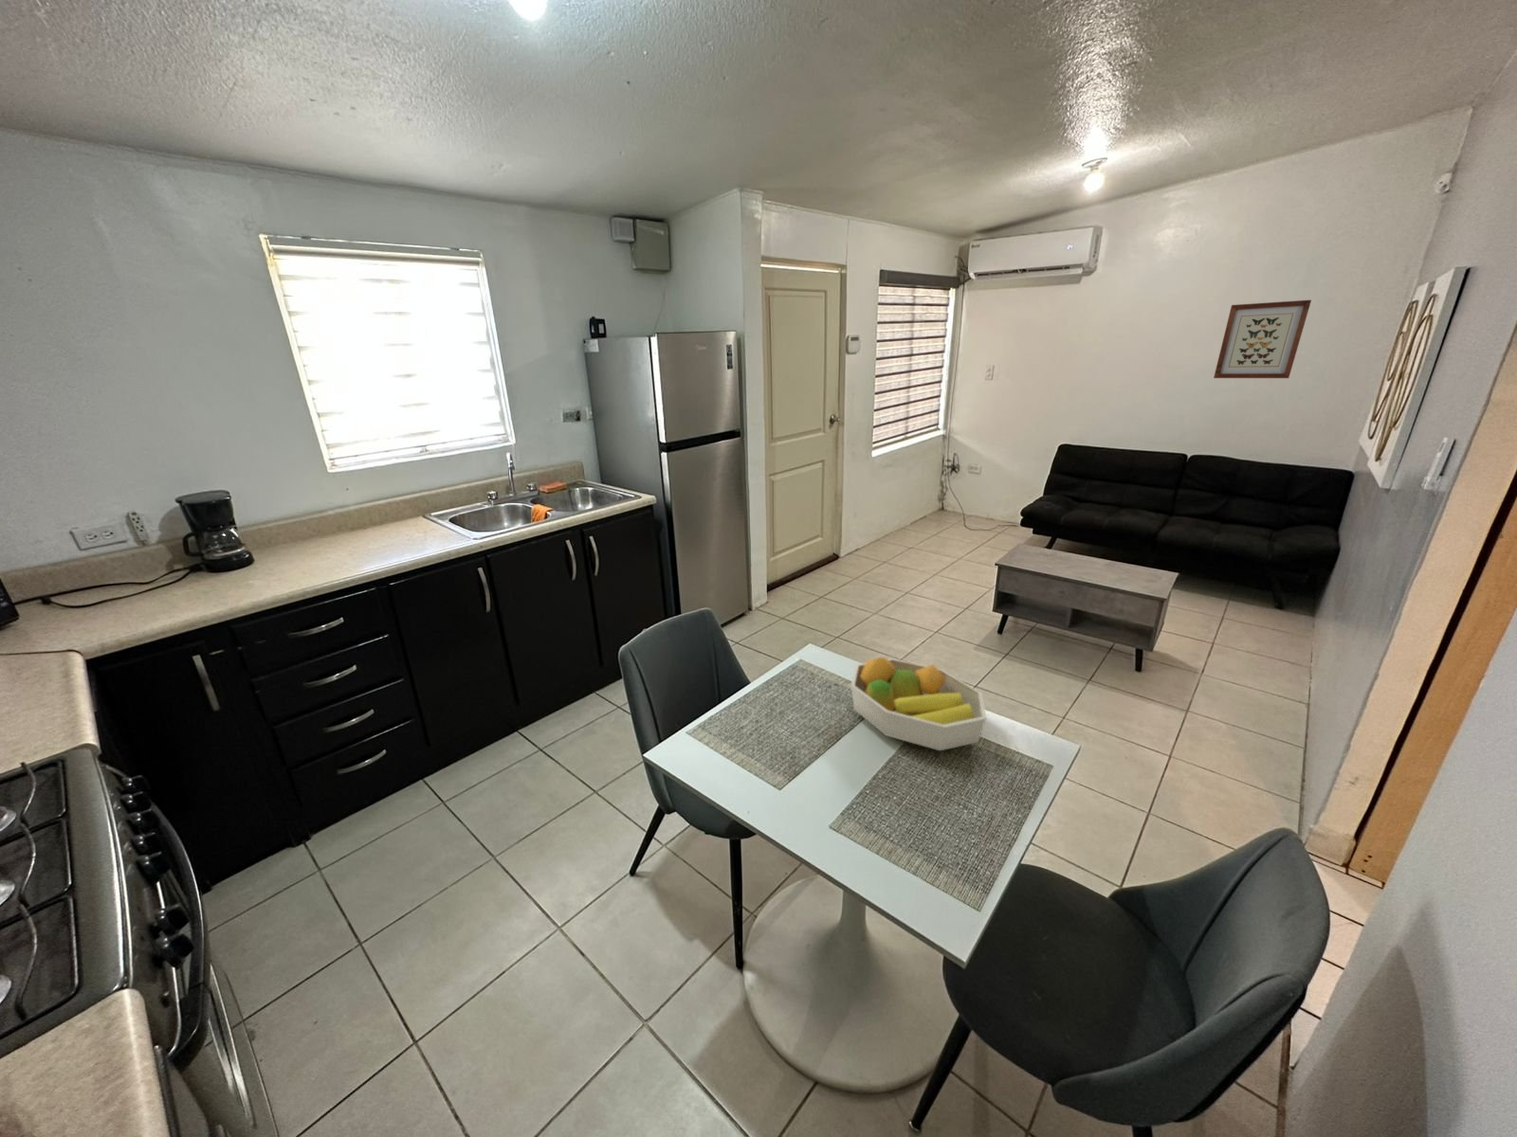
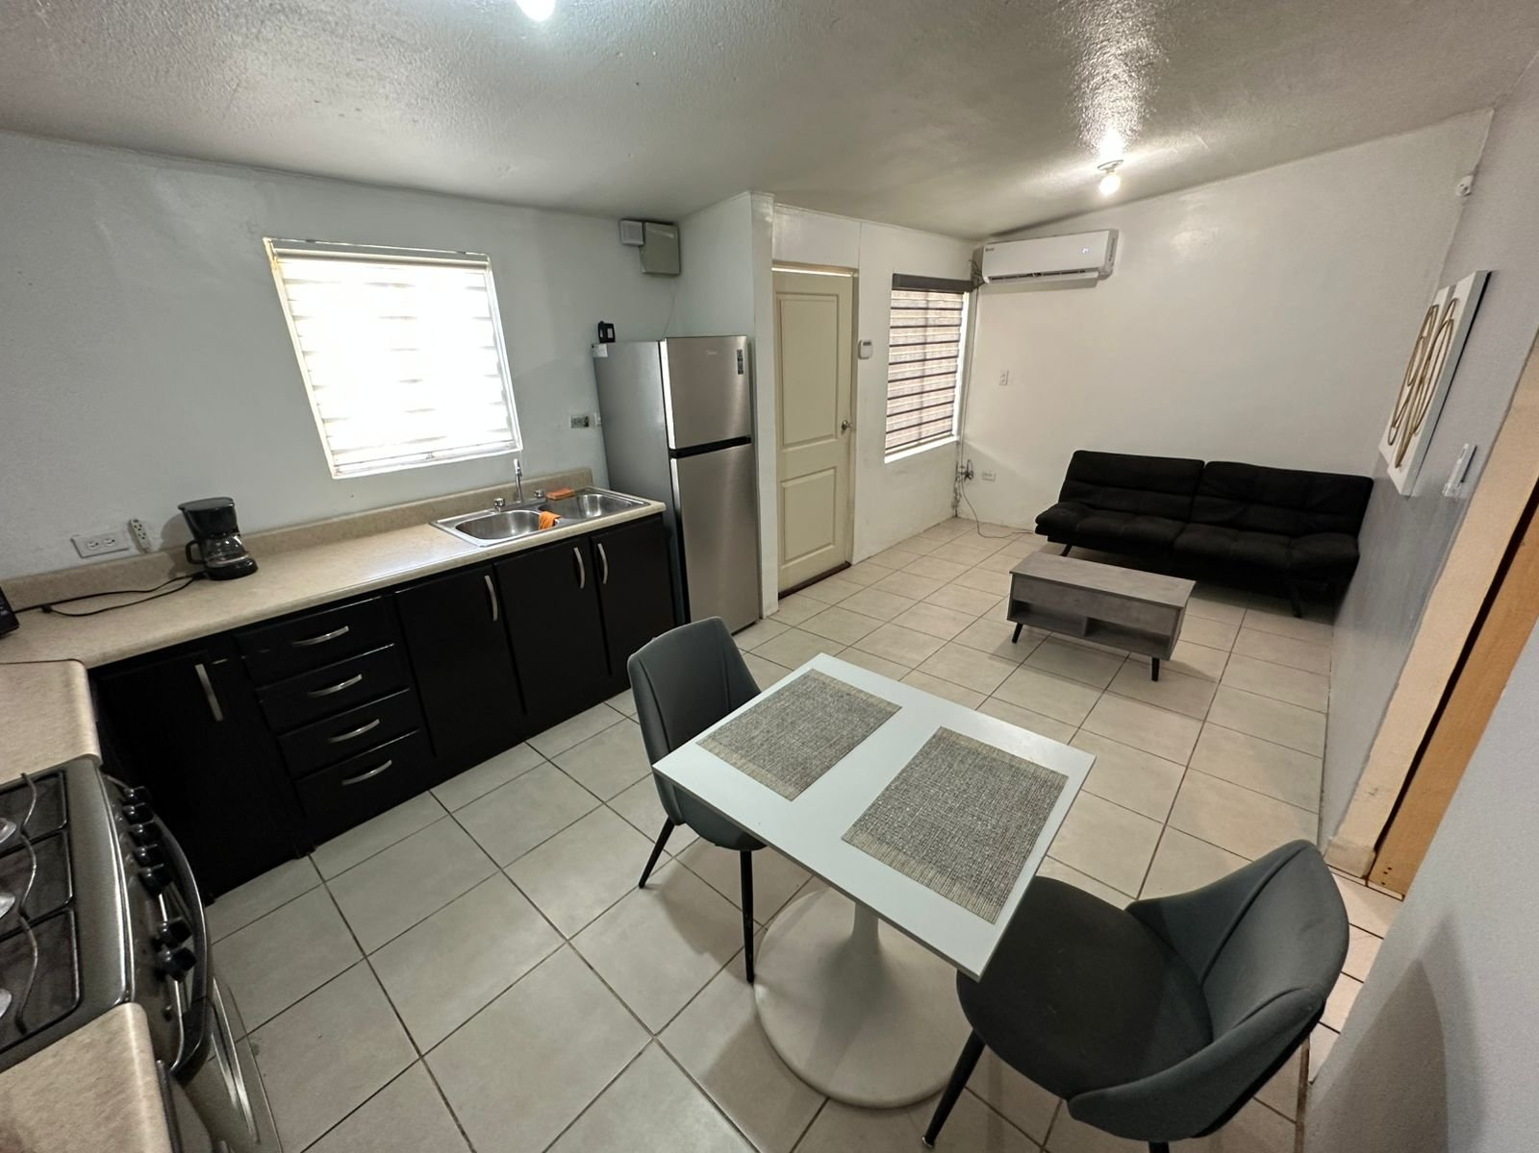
- fruit bowl [850,657,987,751]
- wall art [1212,300,1313,379]
